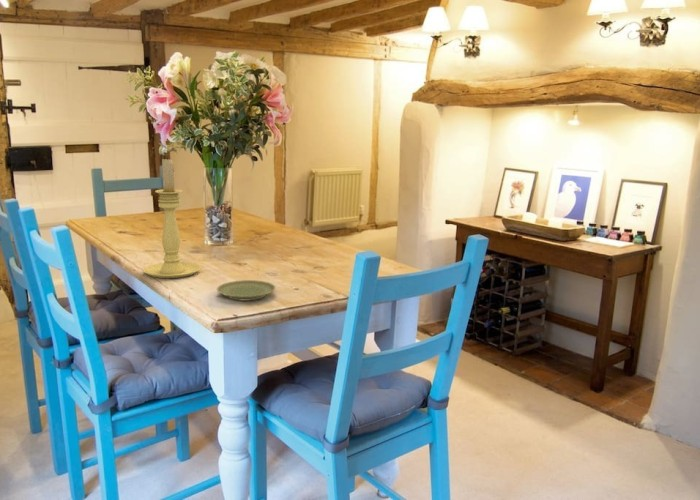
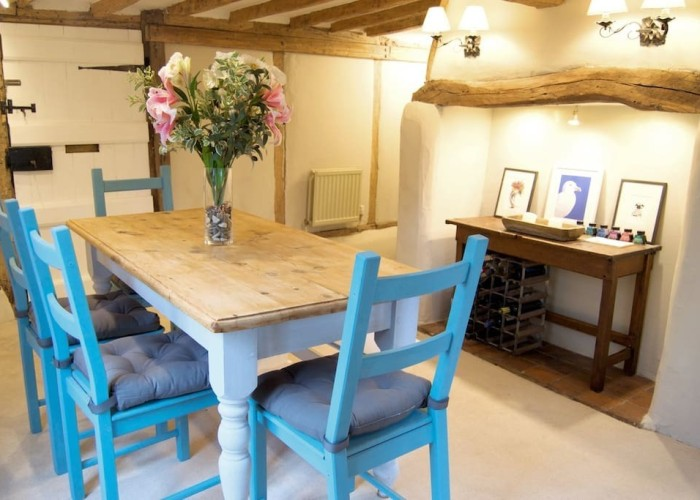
- plate [216,279,277,301]
- candle holder [142,156,202,279]
